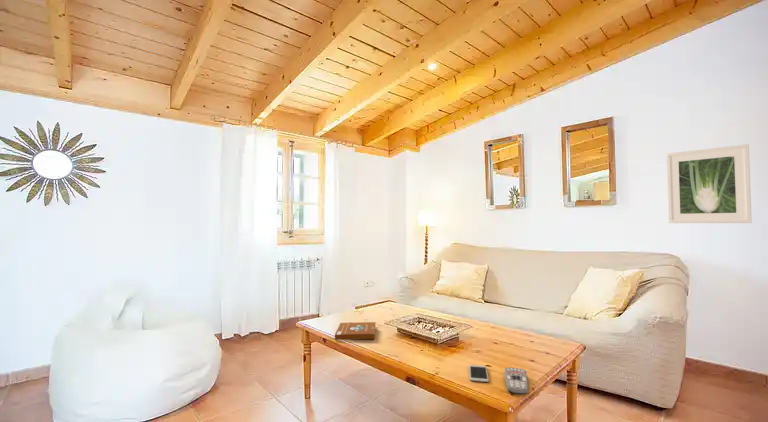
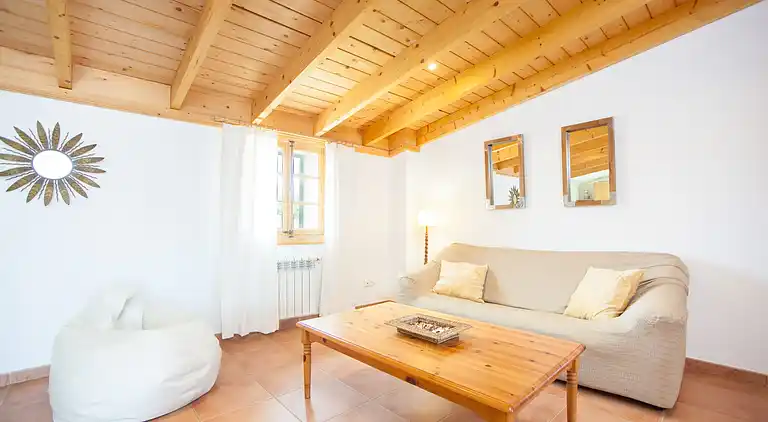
- smartphone [468,364,490,383]
- remote control [504,367,529,395]
- book [334,321,377,341]
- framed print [665,143,753,224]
